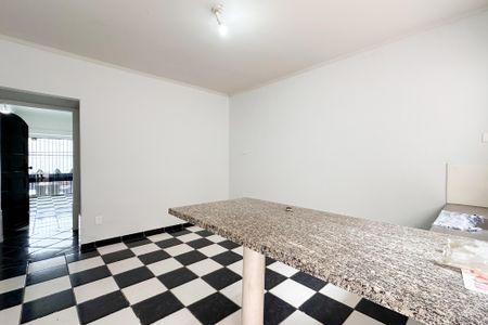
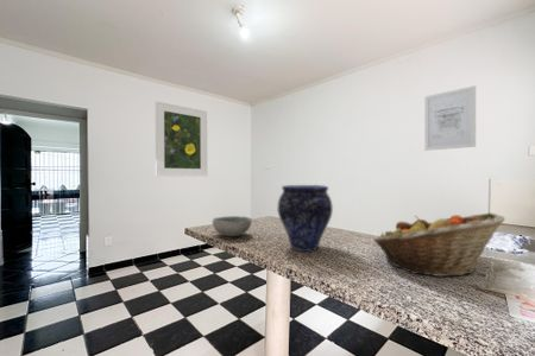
+ fruit basket [373,211,506,278]
+ wall art [423,84,477,152]
+ vase [277,184,334,253]
+ bowl [212,215,253,237]
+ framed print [155,100,208,177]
